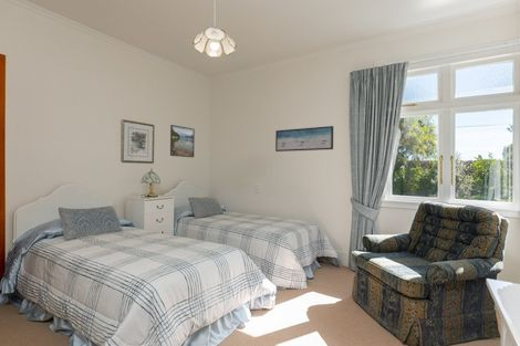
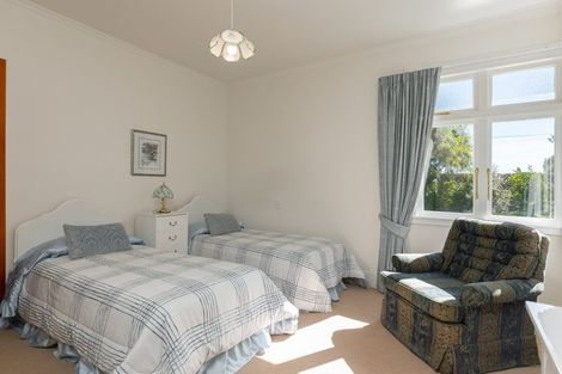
- wall art [274,125,334,153]
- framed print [169,124,196,158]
